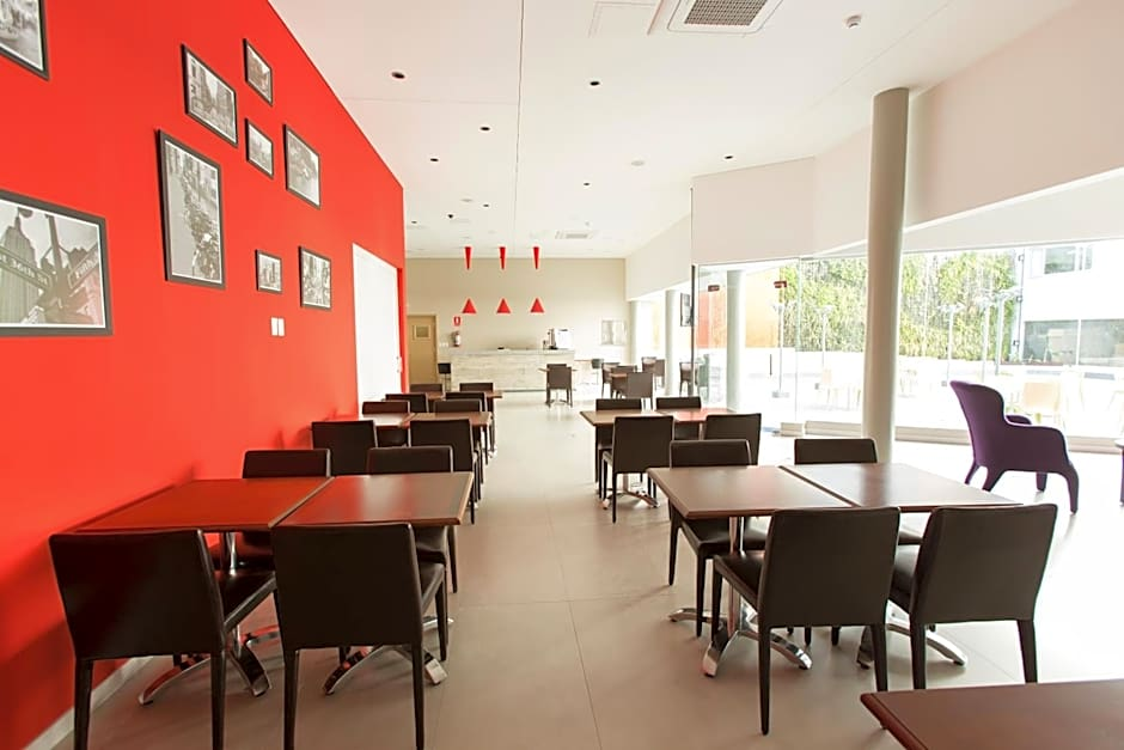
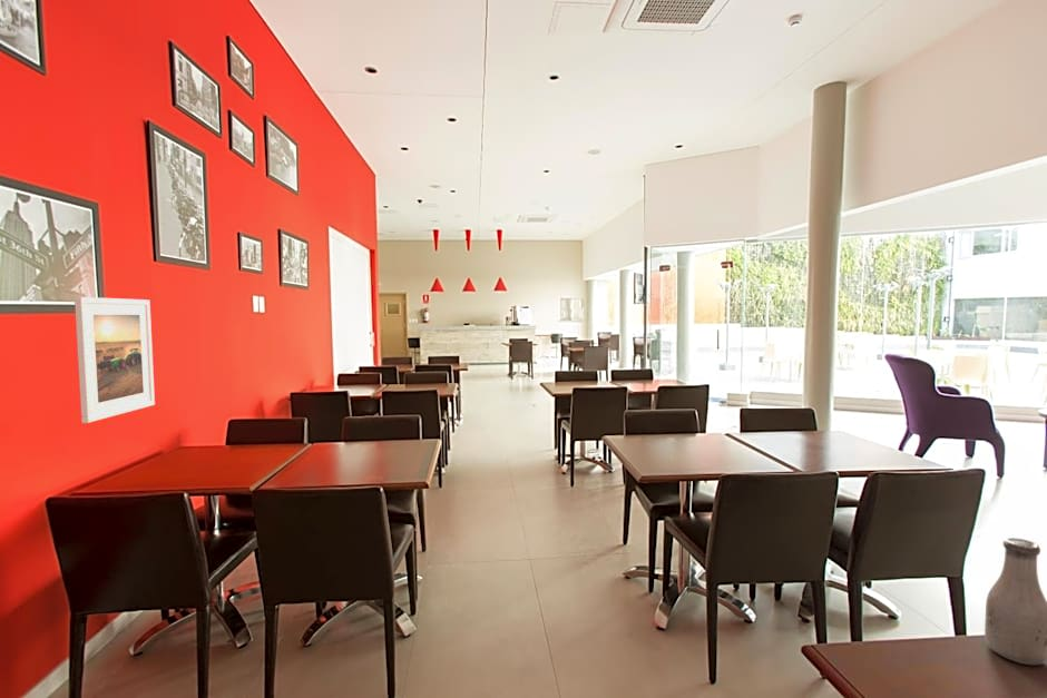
+ bottle [984,537,1047,666]
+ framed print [74,296,156,424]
